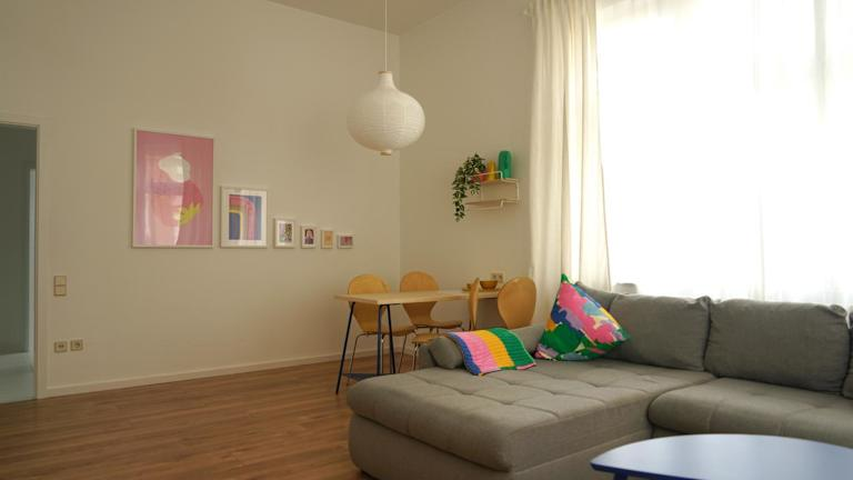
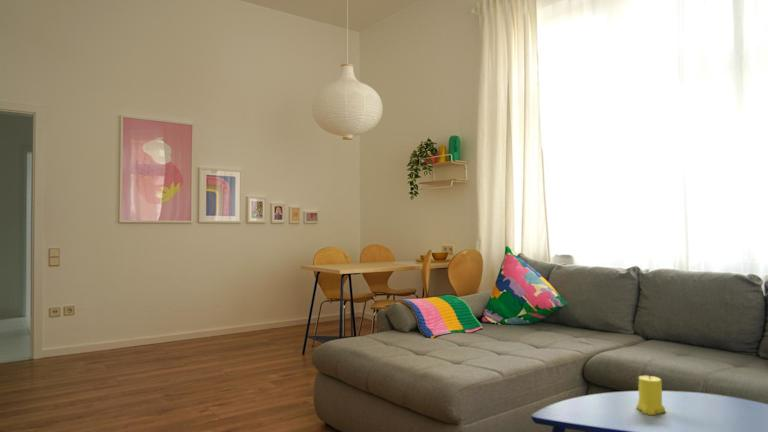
+ candle [635,374,667,416]
